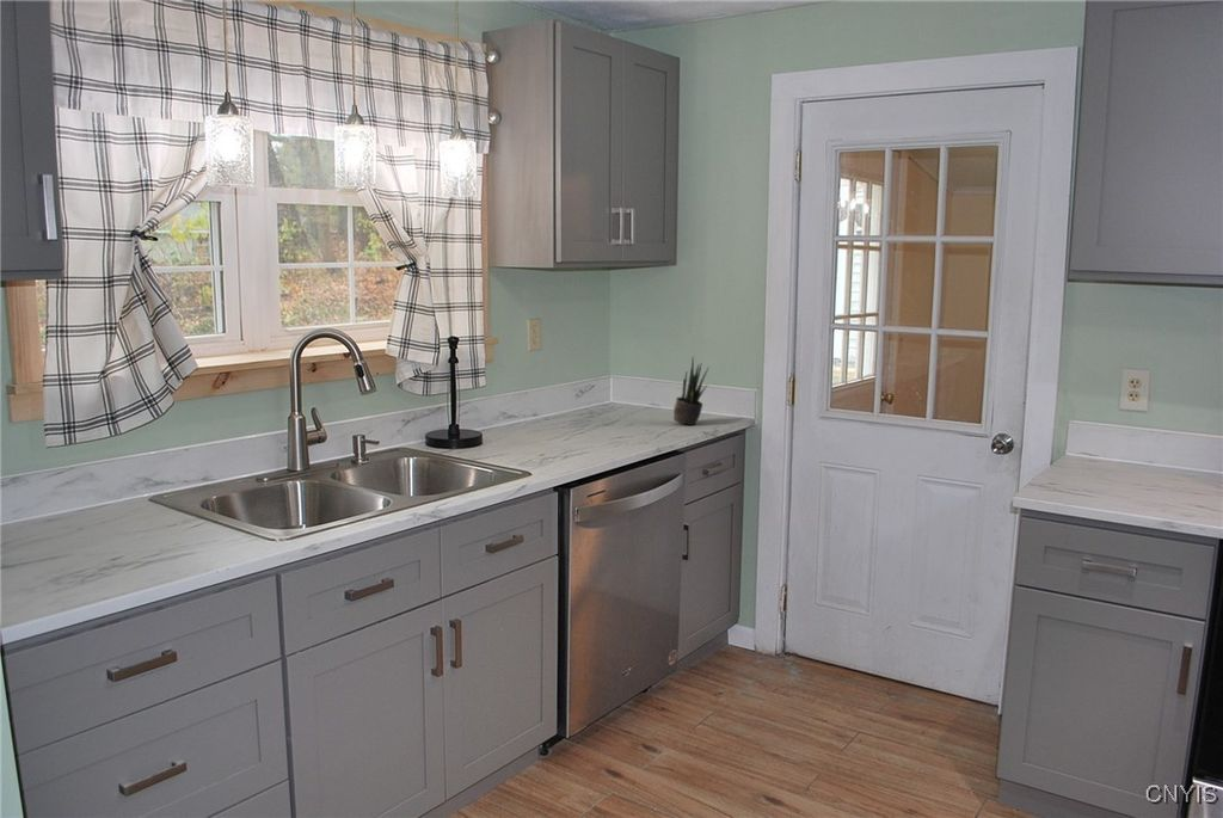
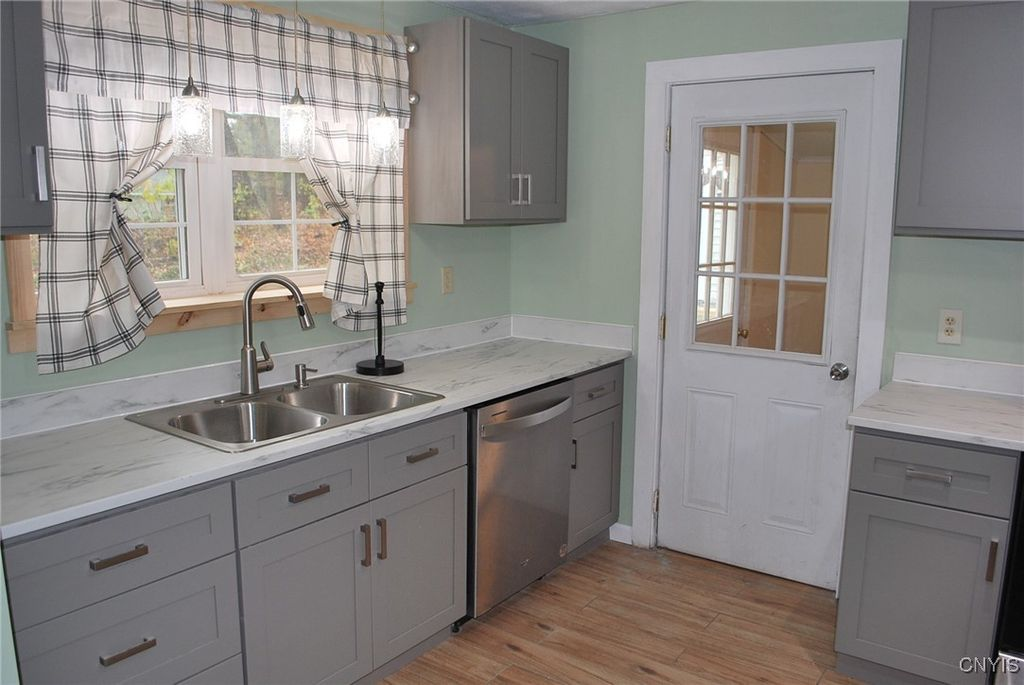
- potted plant [672,356,711,426]
